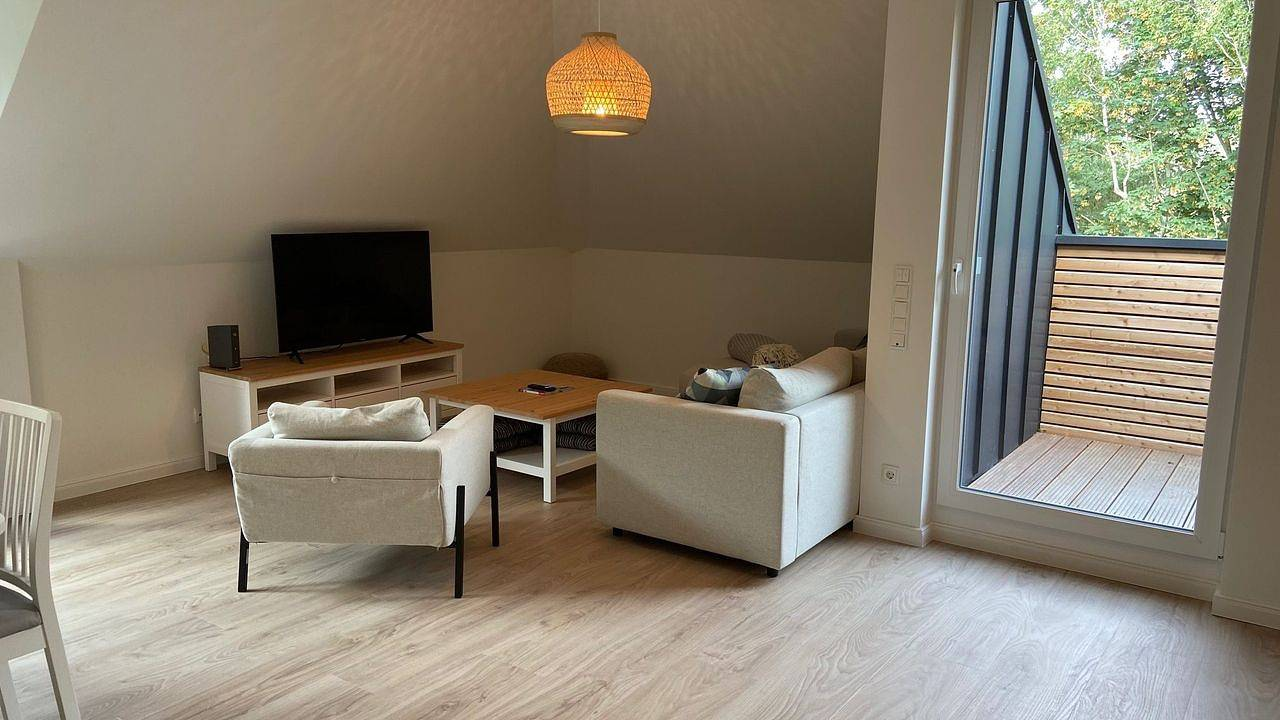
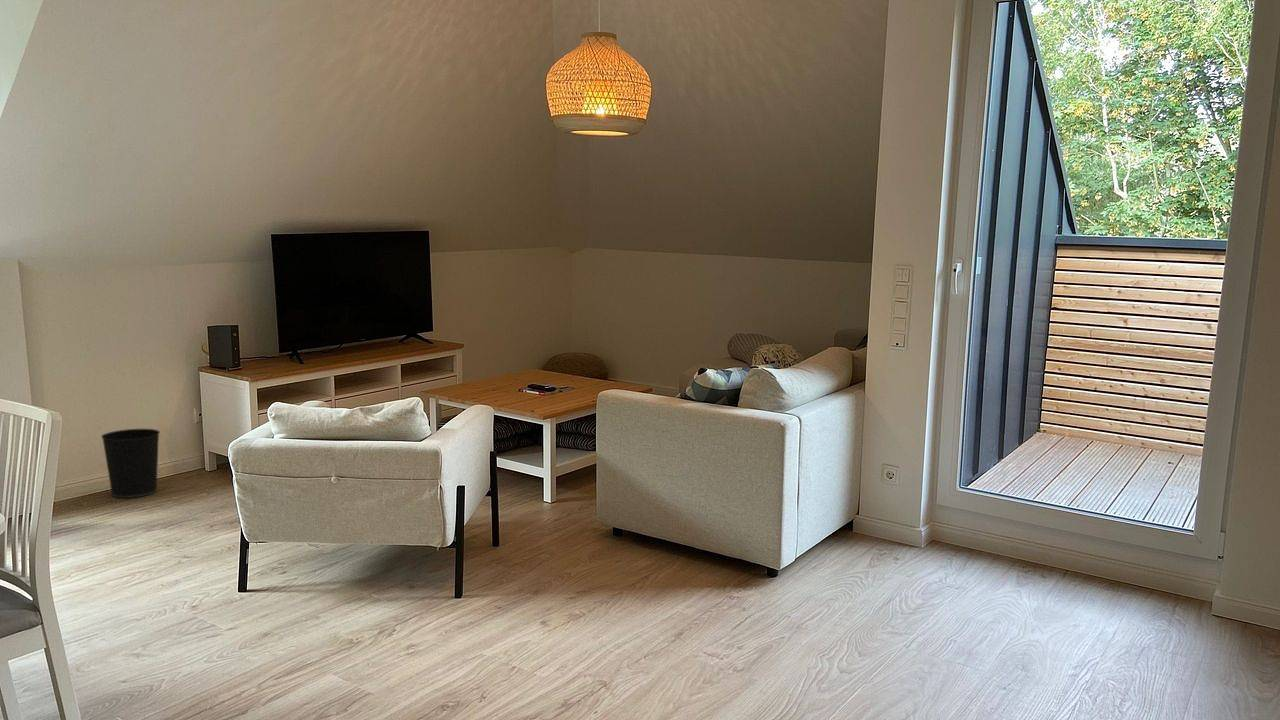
+ wastebasket [100,428,161,499]
